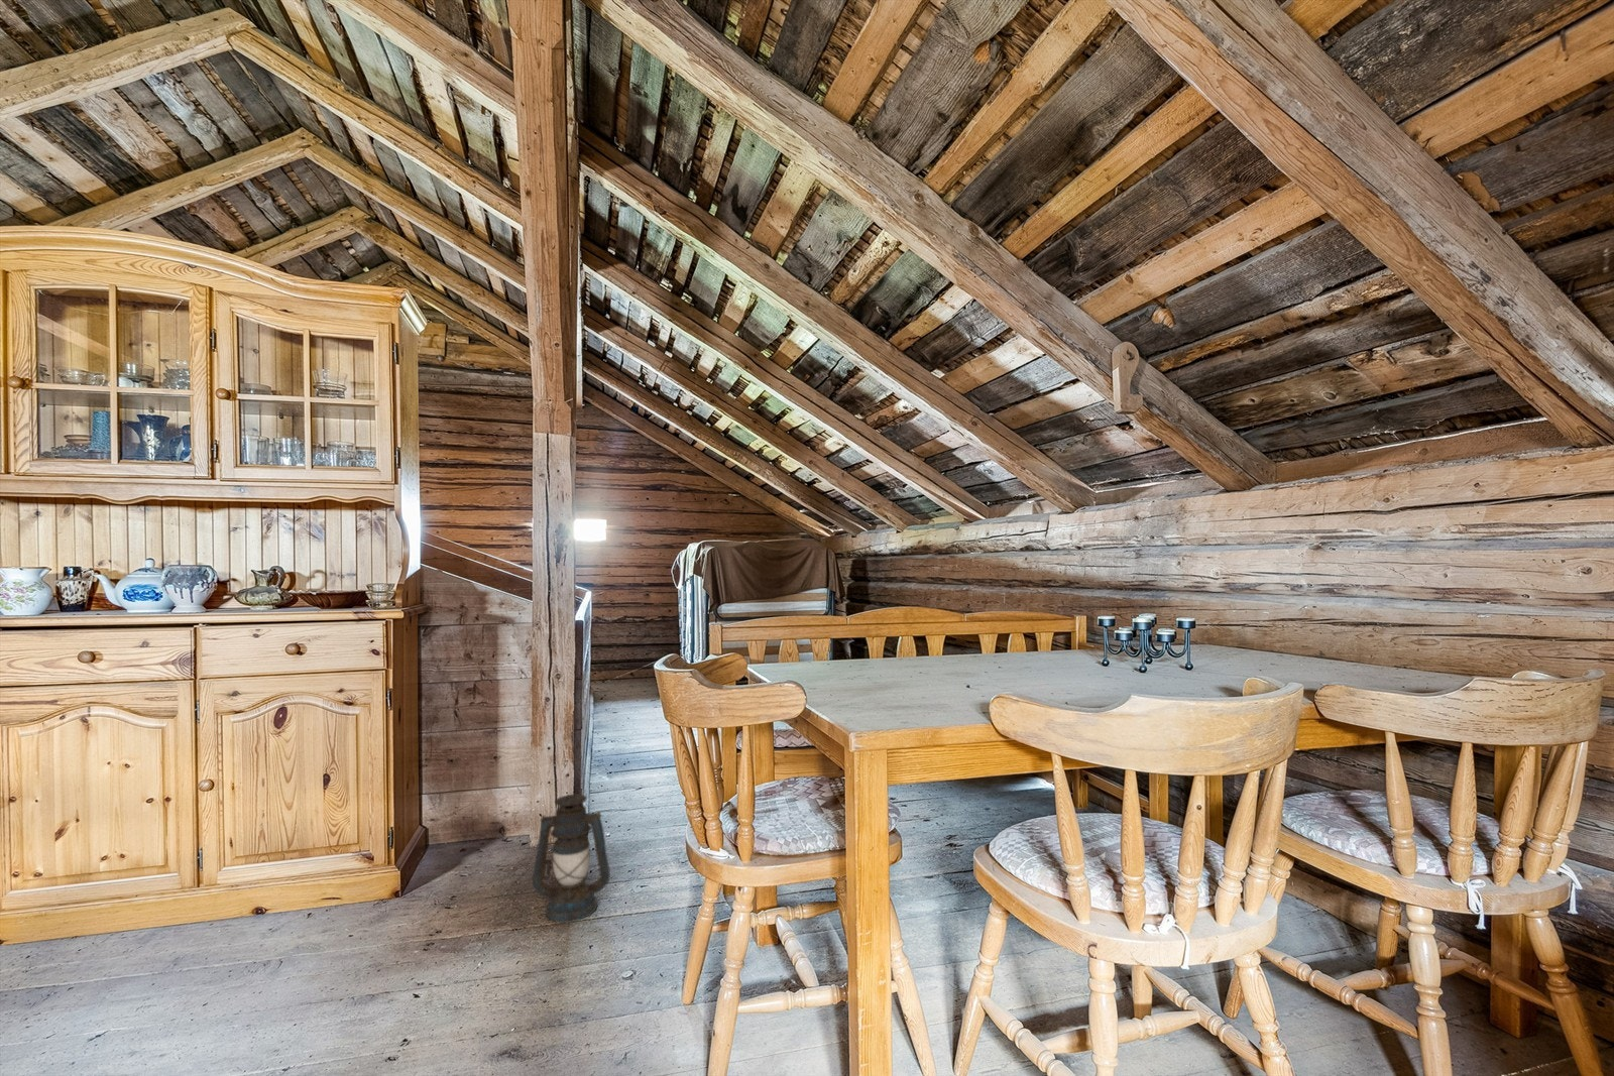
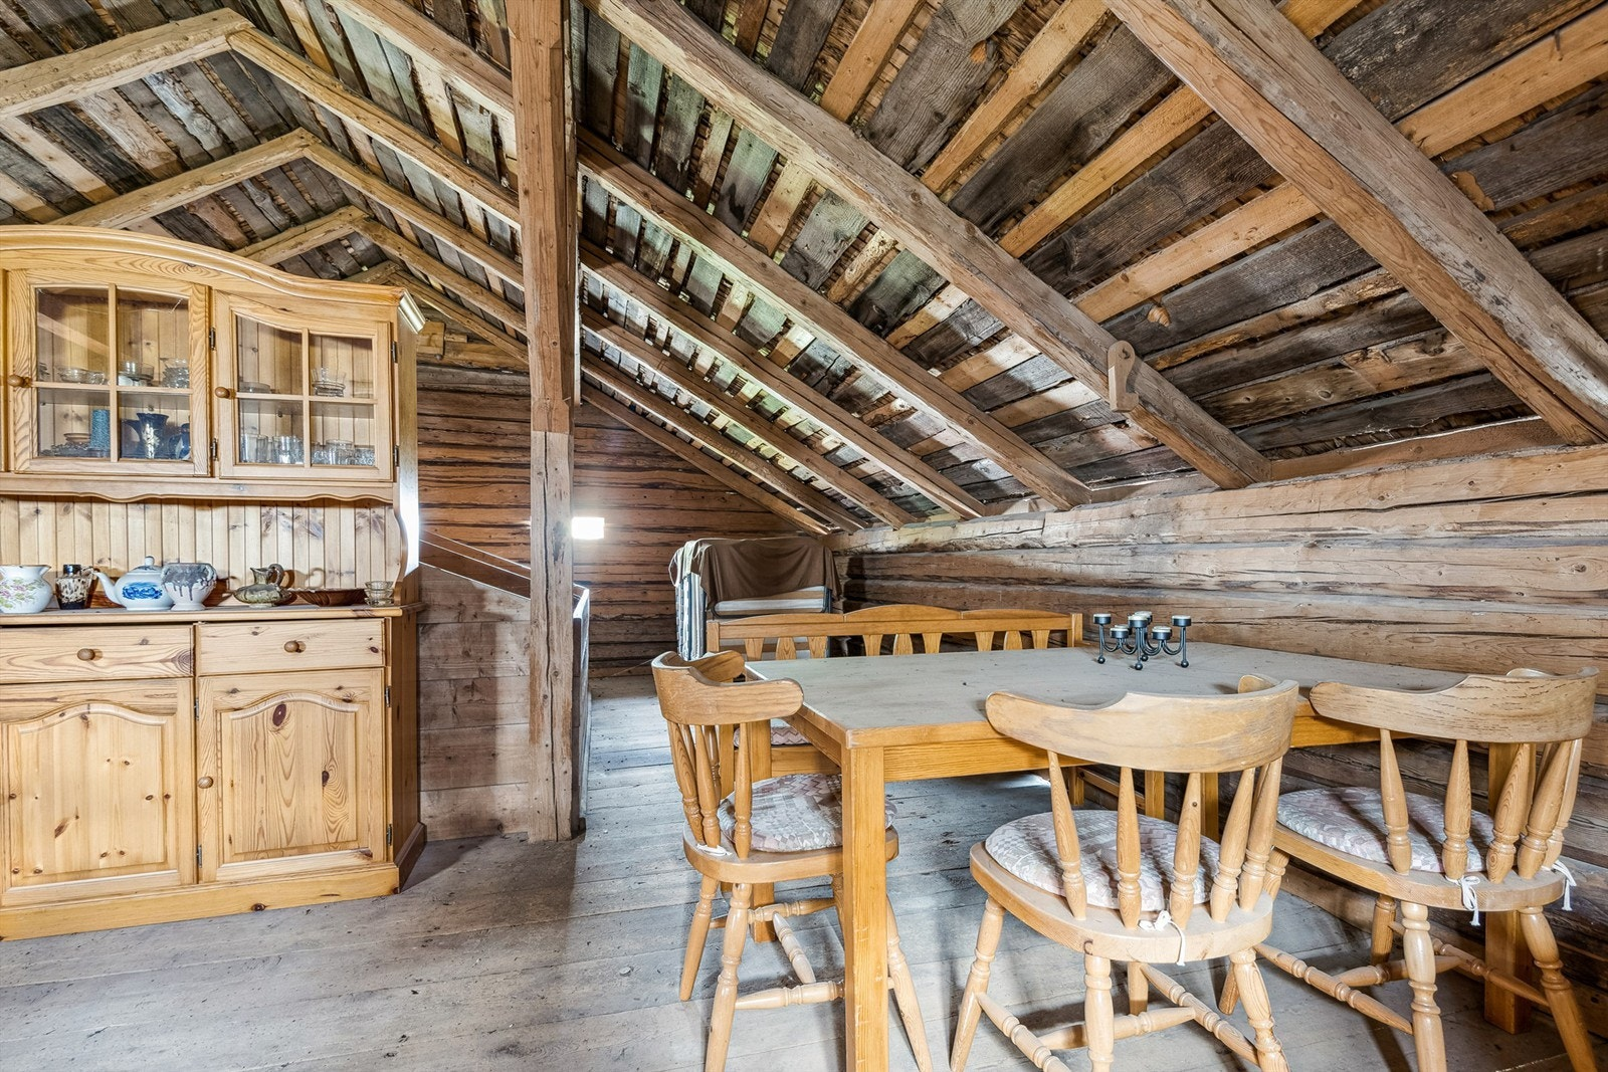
- lantern [532,794,611,922]
